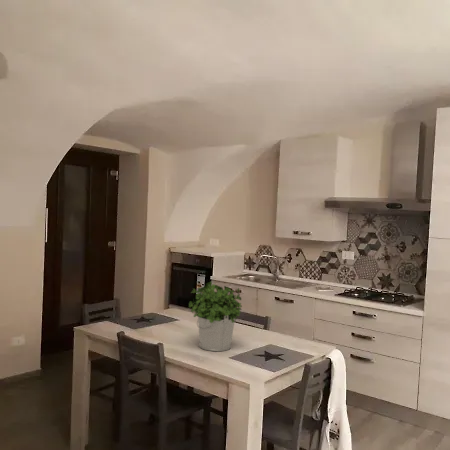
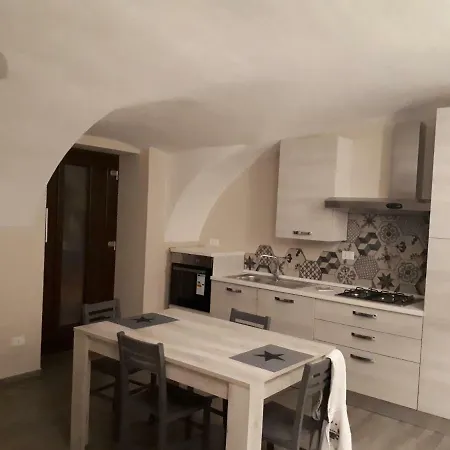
- potted plant [188,281,243,352]
